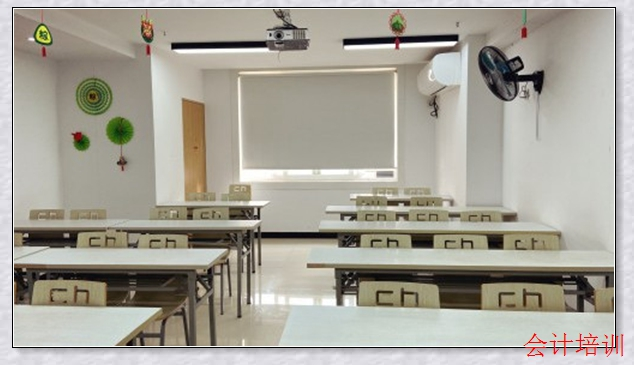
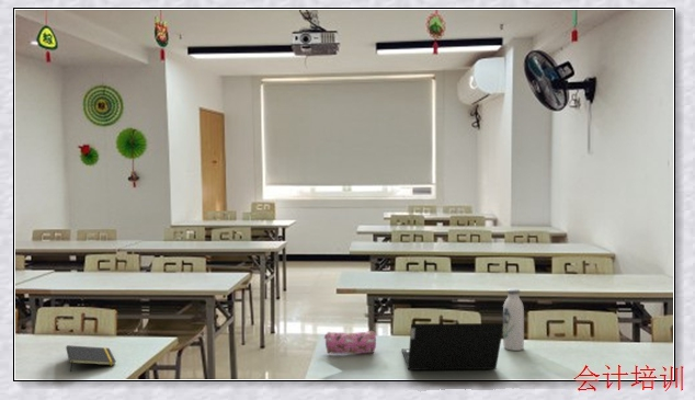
+ pencil case [323,330,377,355]
+ laptop computer [401,322,504,372]
+ notepad [65,344,117,373]
+ water bottle [502,287,525,352]
